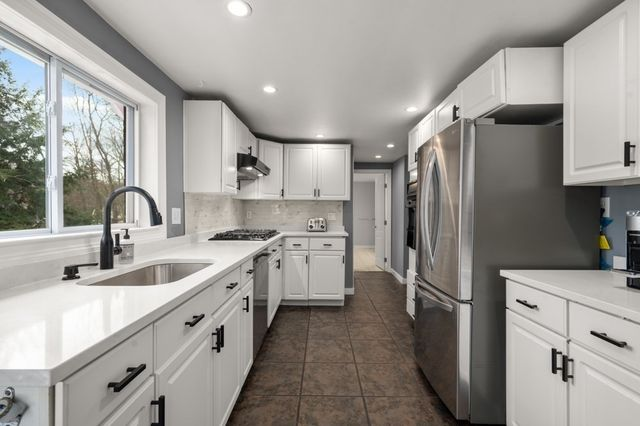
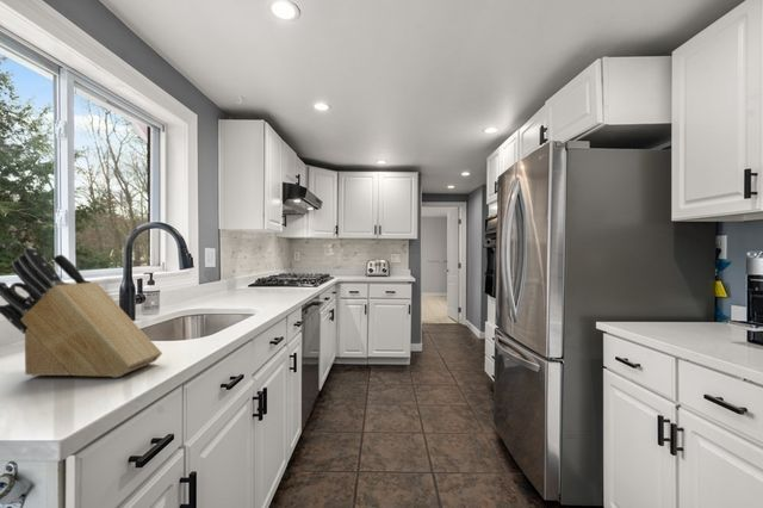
+ knife block [0,247,163,379]
